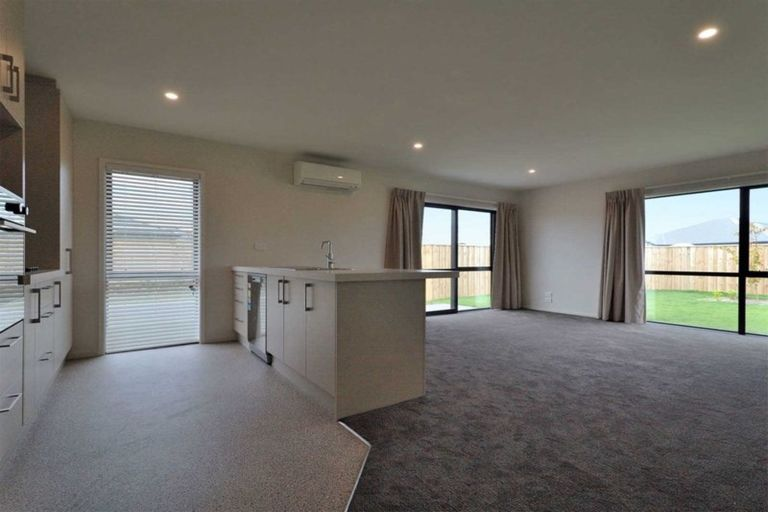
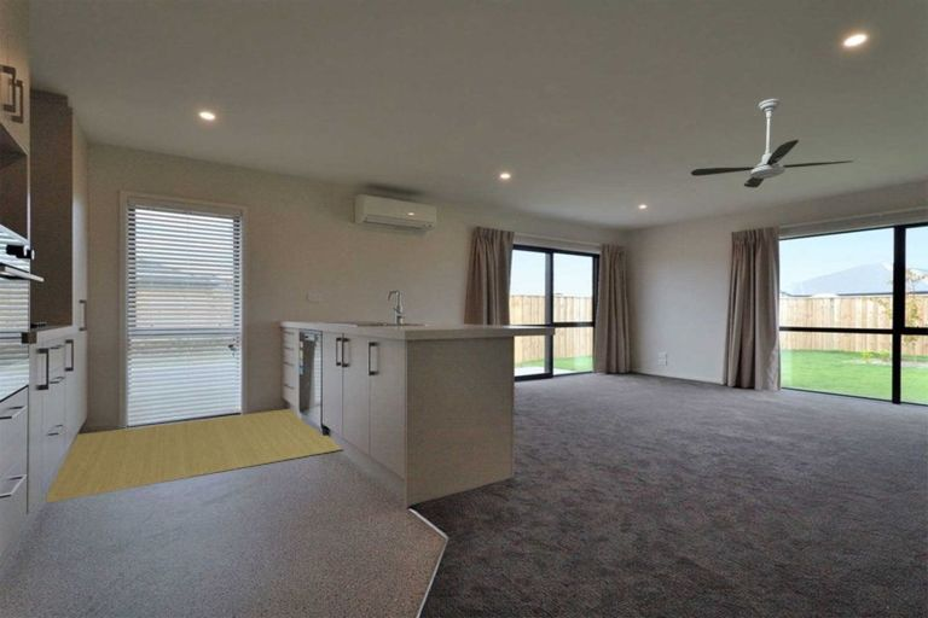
+ ceiling fan [690,98,854,188]
+ rug [44,408,343,505]
